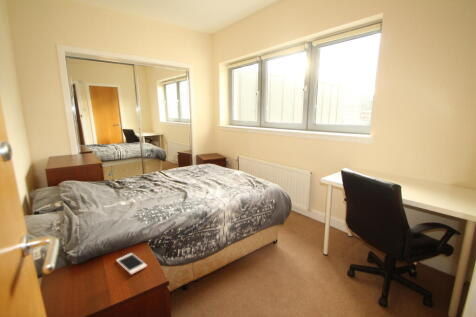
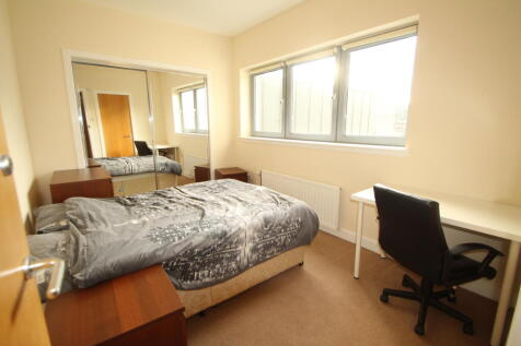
- cell phone [115,252,148,276]
